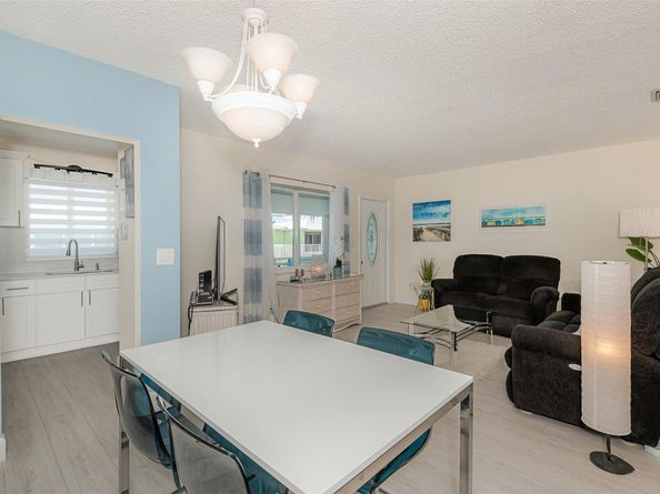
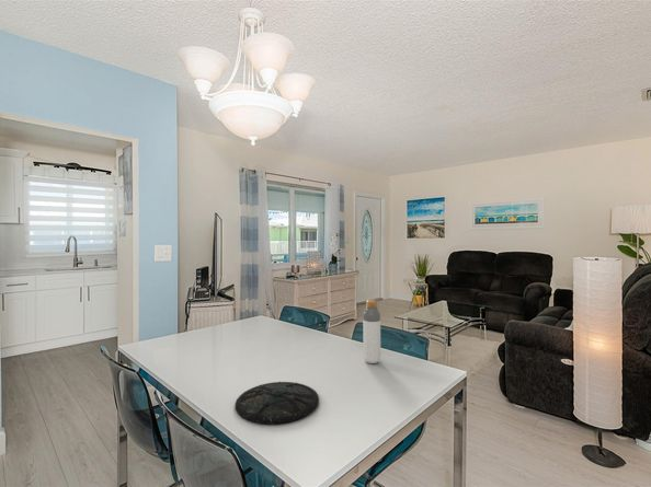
+ plate [235,381,320,426]
+ bottle [362,299,381,364]
